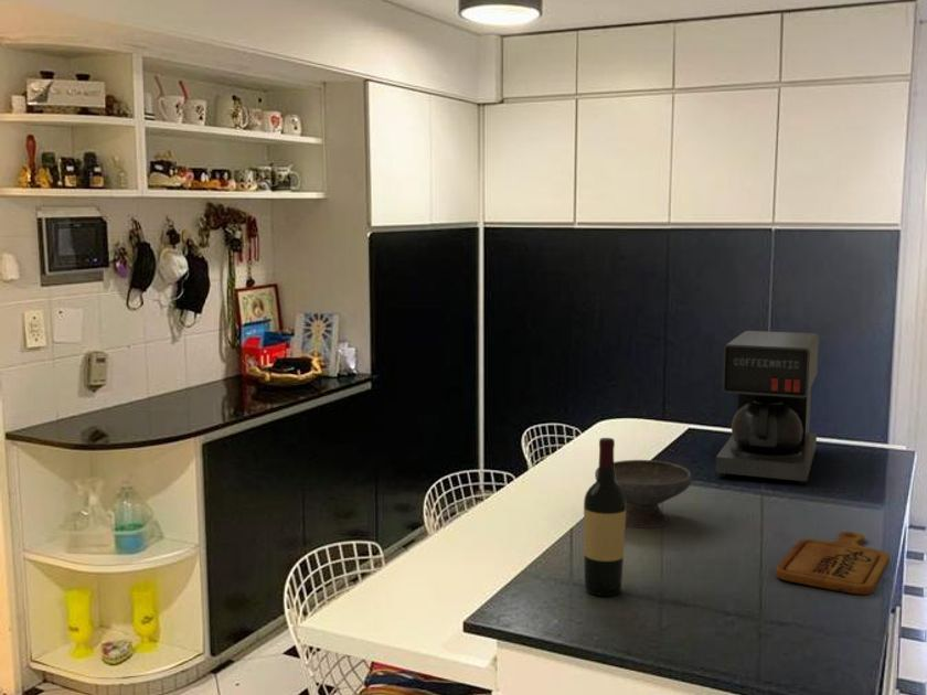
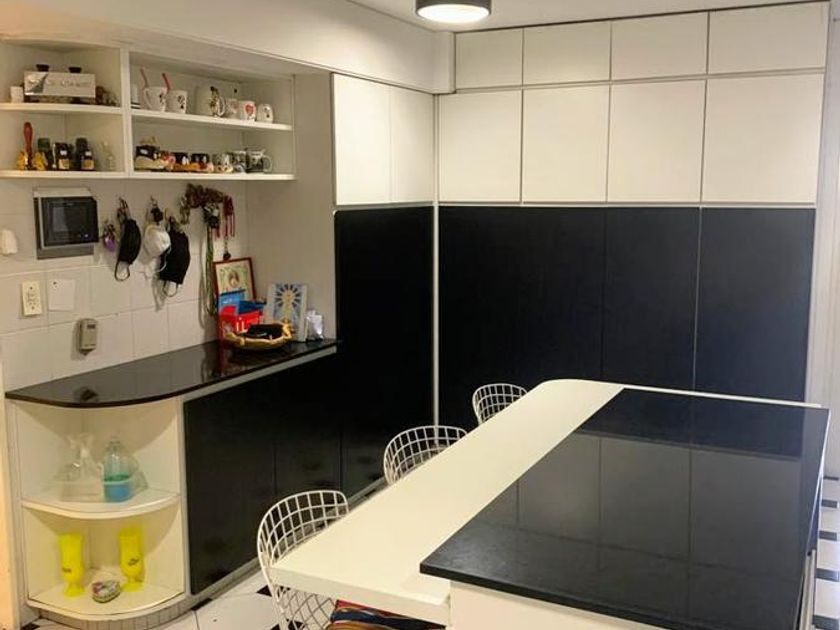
- bowl [594,459,693,530]
- wine bottle [583,437,626,597]
- cutting board [775,531,891,596]
- coffee maker [714,330,820,485]
